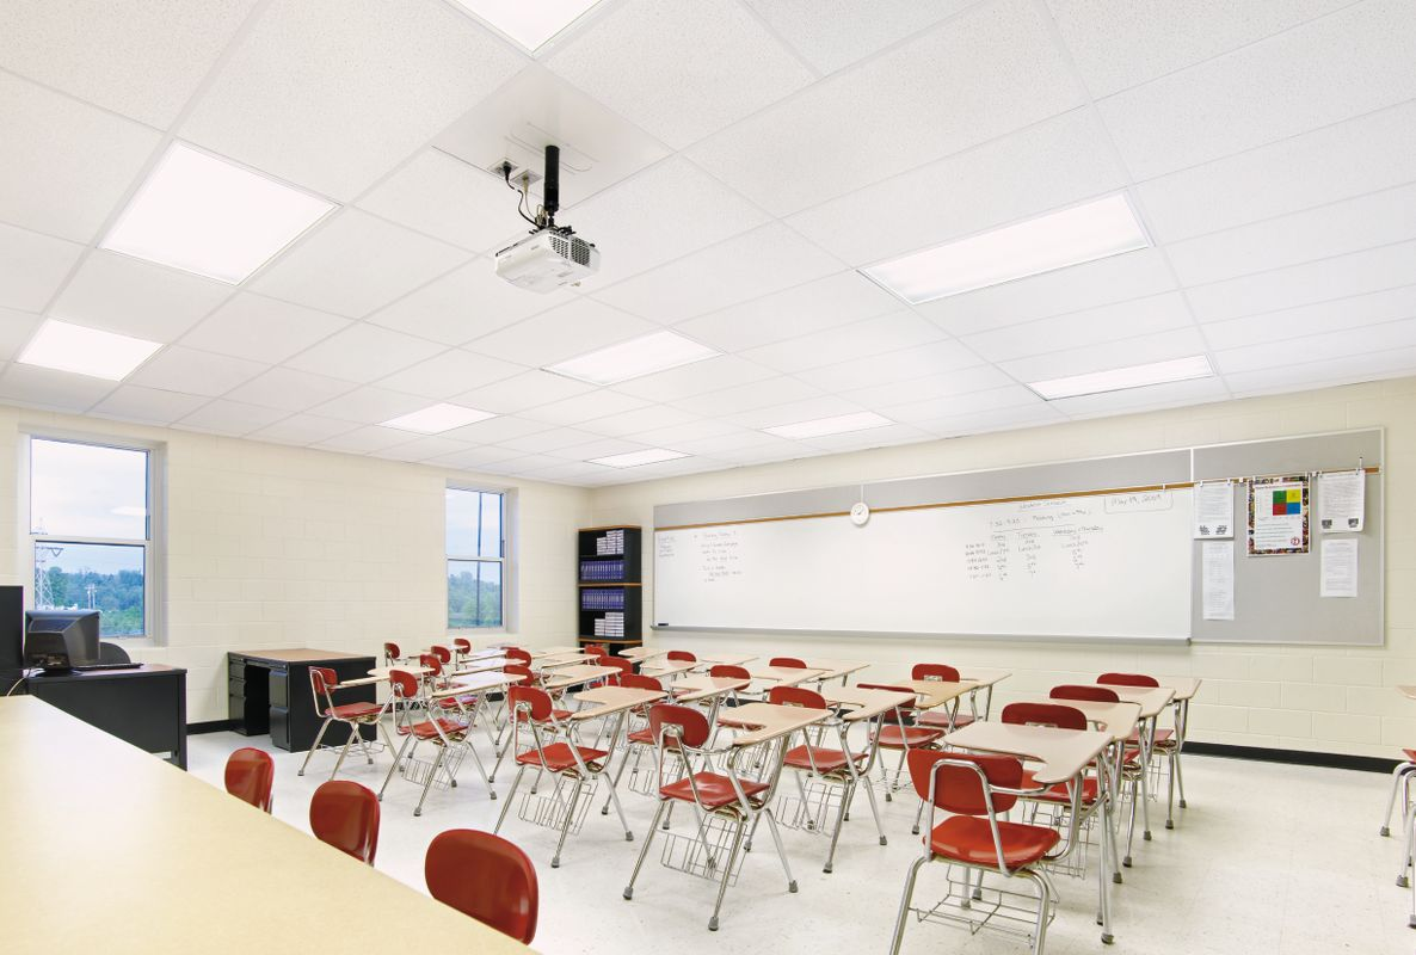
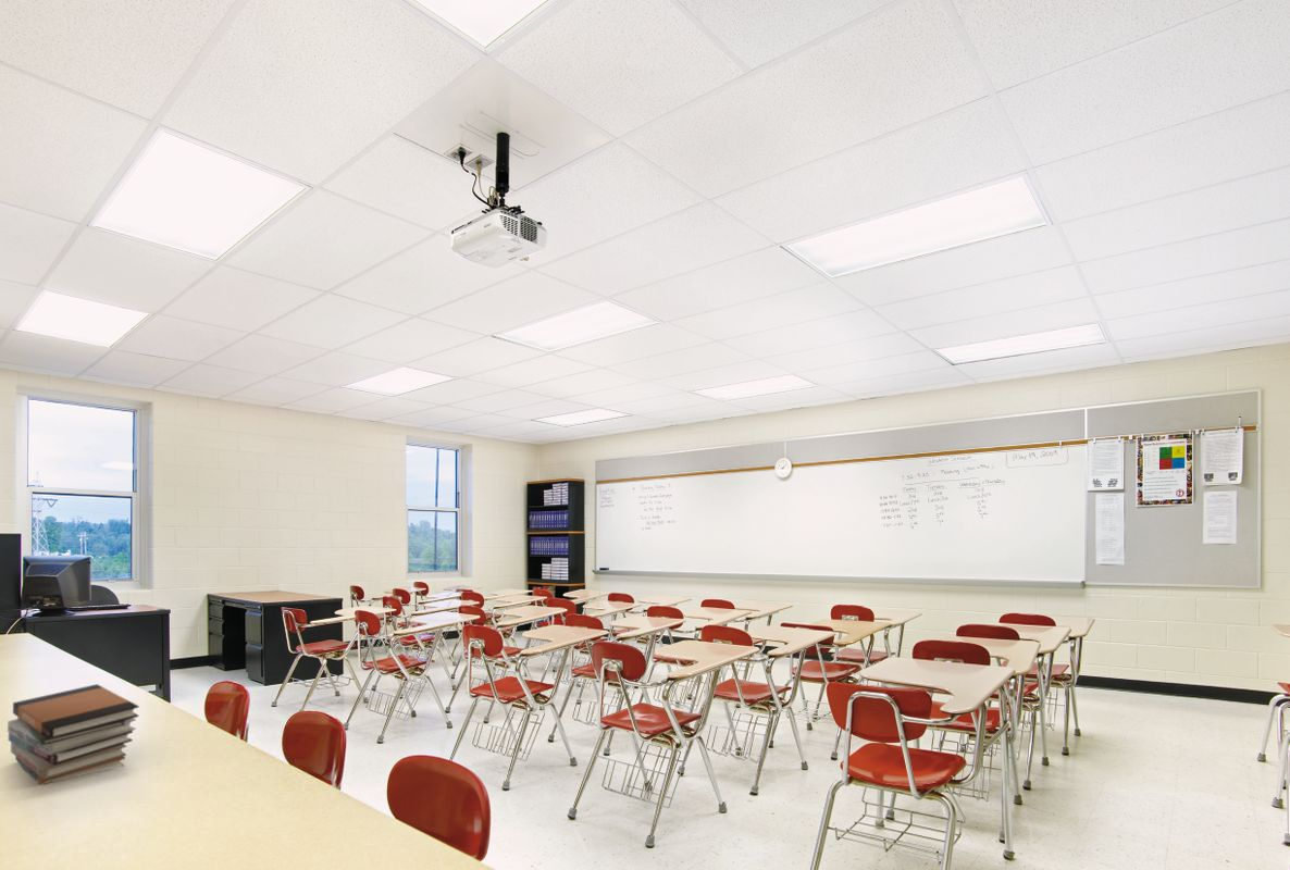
+ book stack [7,683,140,786]
